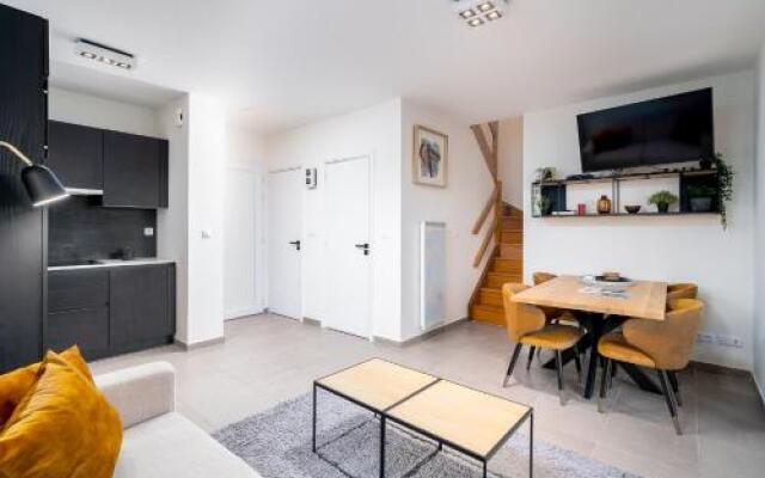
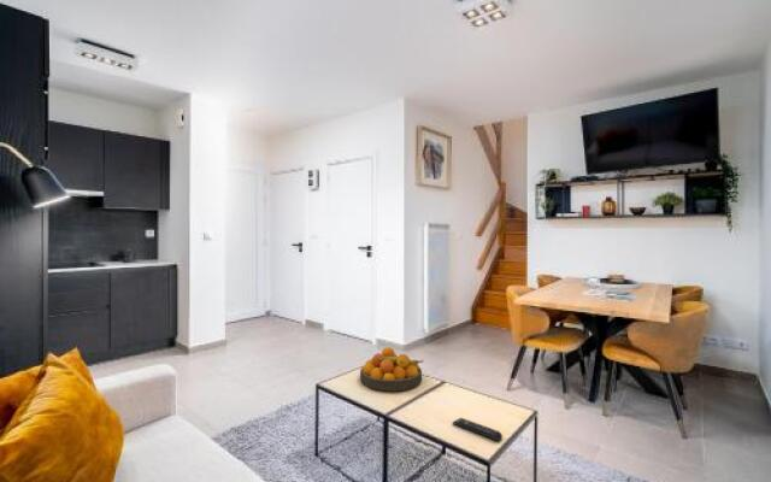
+ fruit bowl [359,346,424,392]
+ remote control [452,417,504,442]
